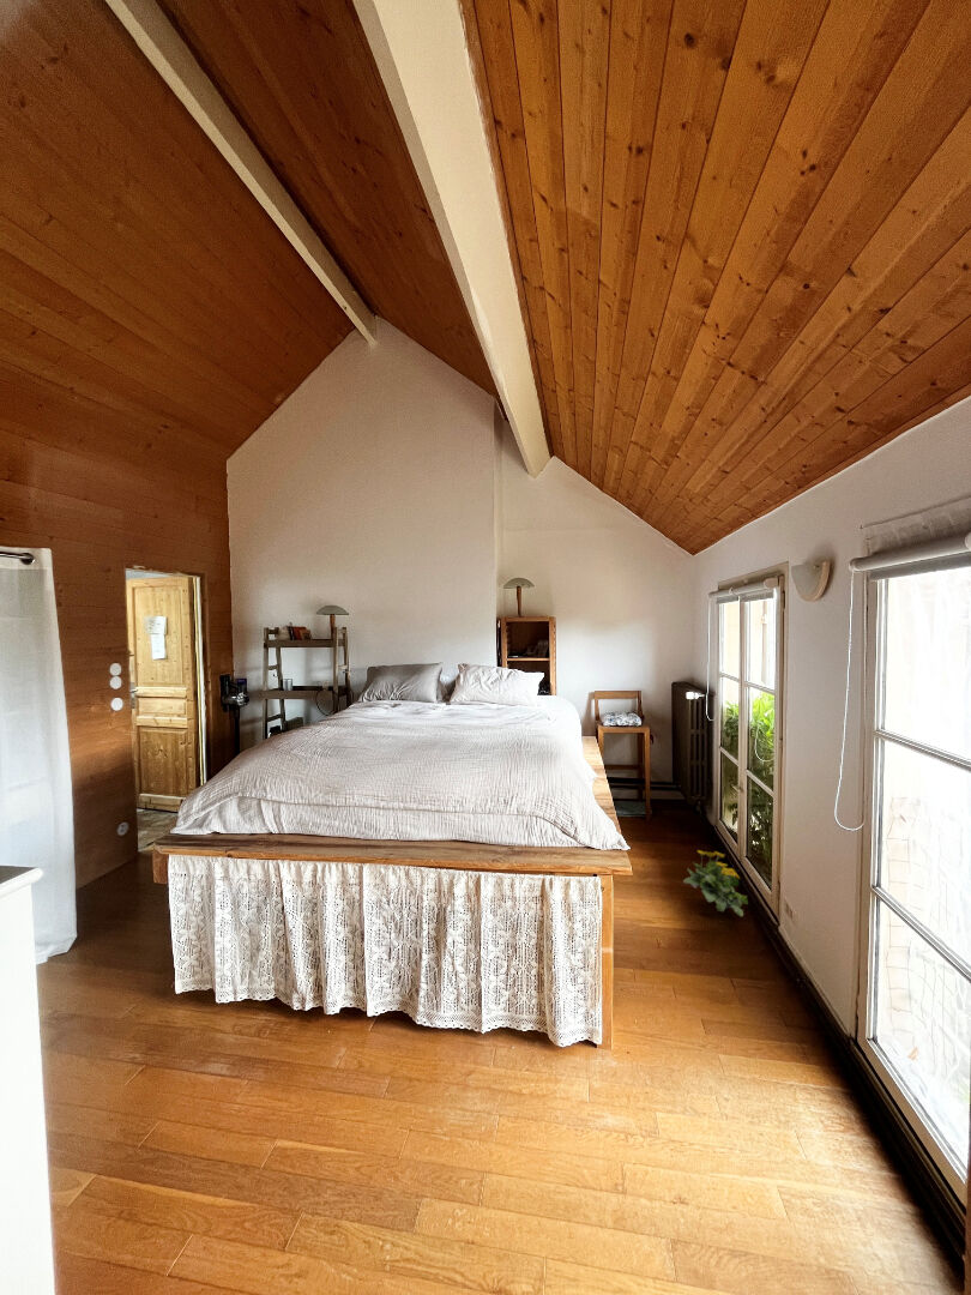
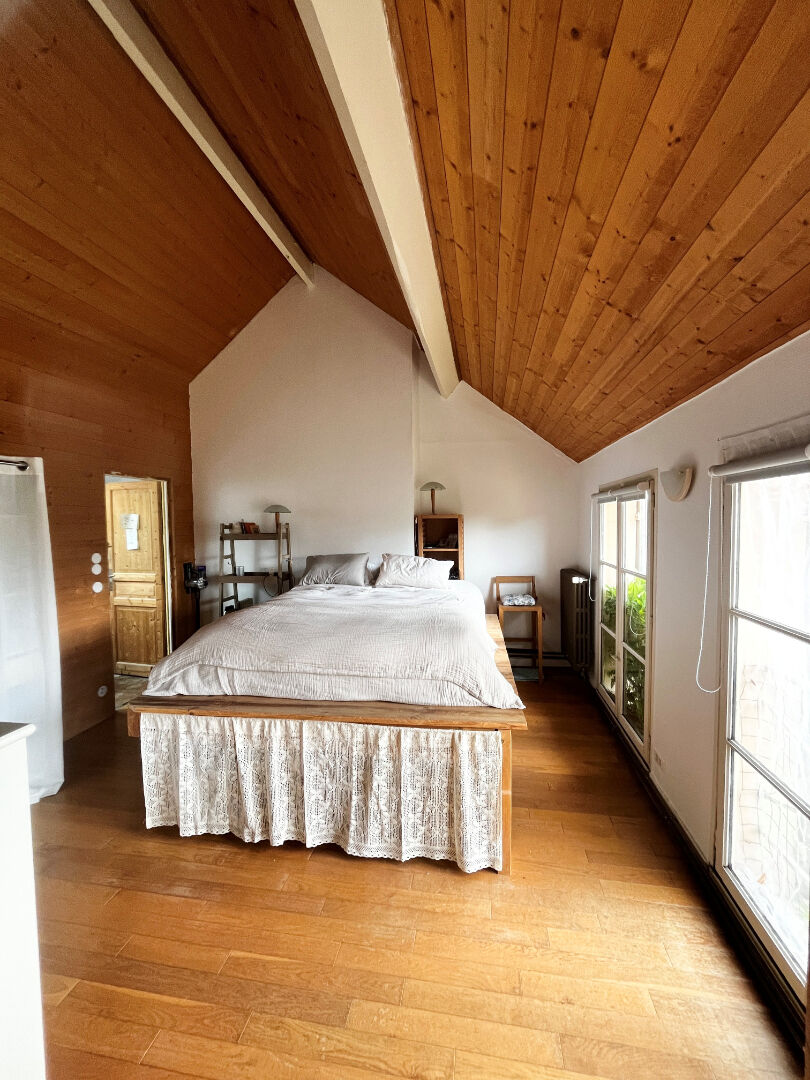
- flowering plant [682,849,749,917]
